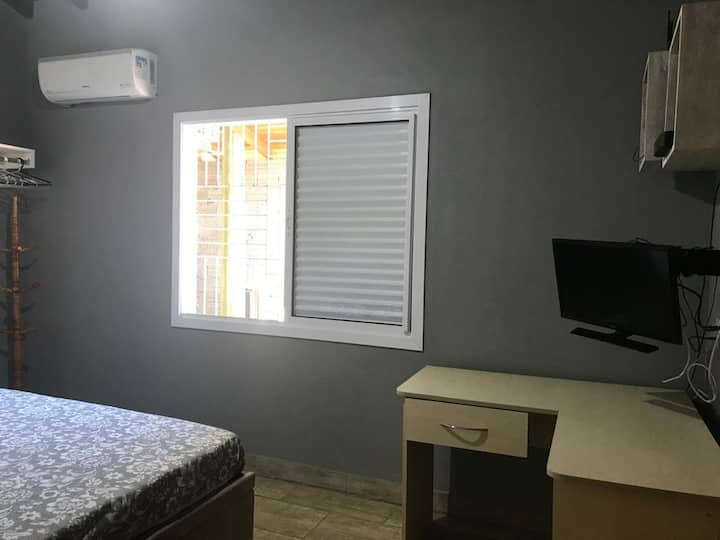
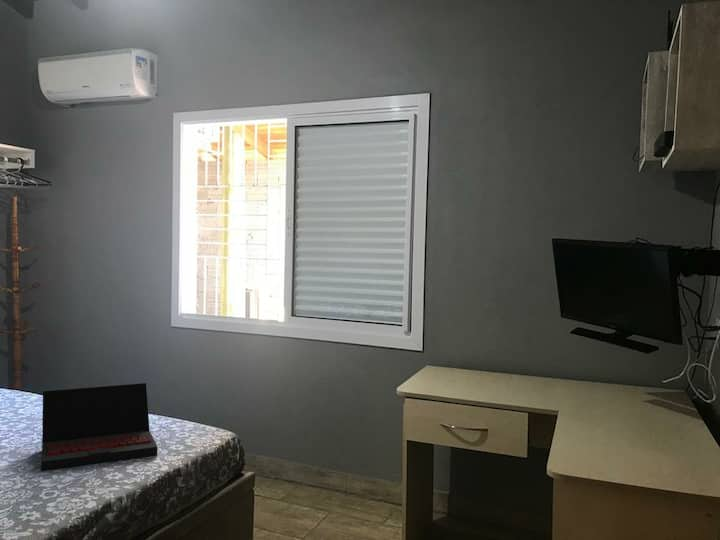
+ laptop [40,382,159,471]
